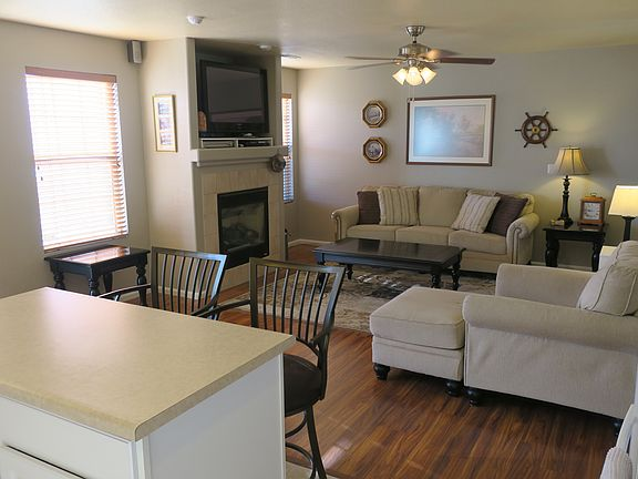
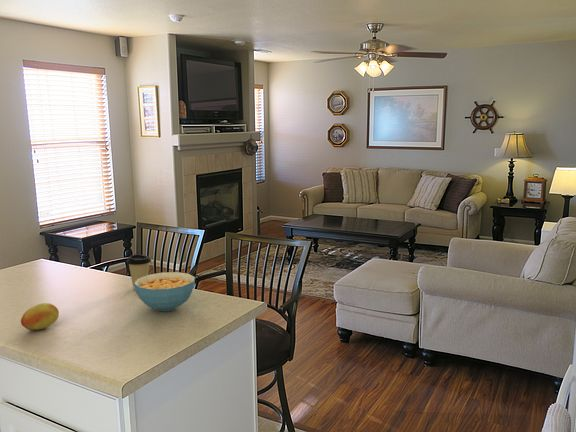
+ coffee cup [126,253,152,289]
+ fruit [20,302,60,331]
+ cereal bowl [134,271,196,312]
